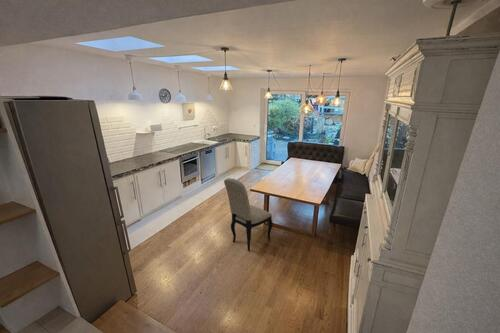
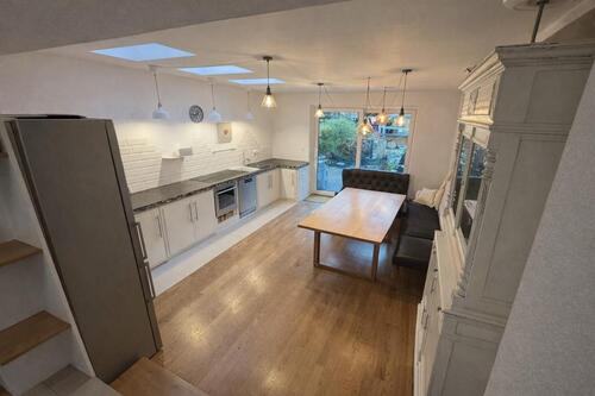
- dining chair [223,177,274,252]
